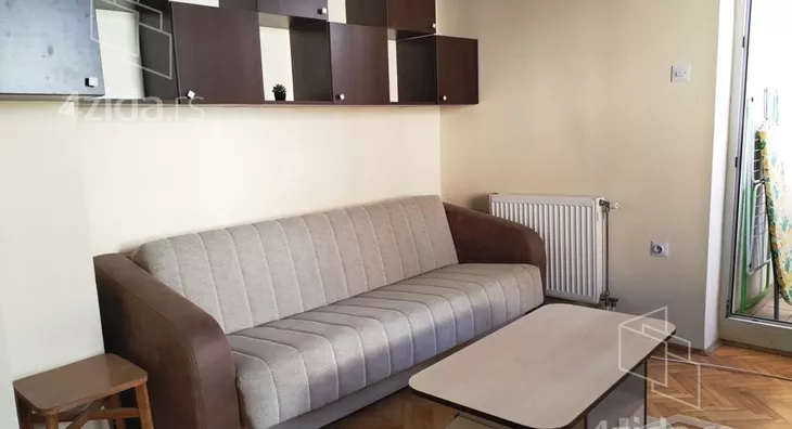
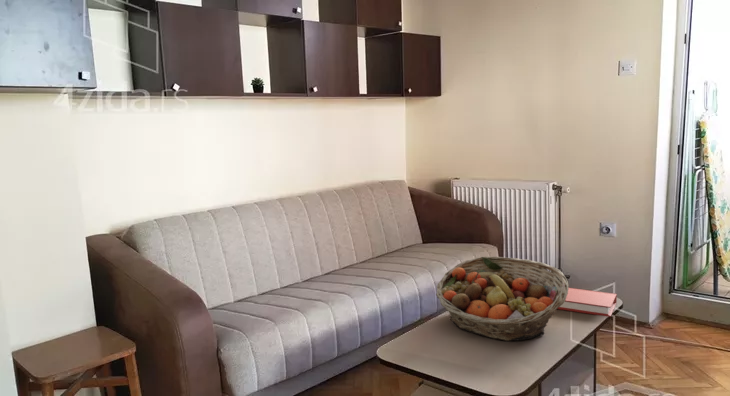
+ fruit basket [435,256,569,342]
+ book [556,287,618,318]
